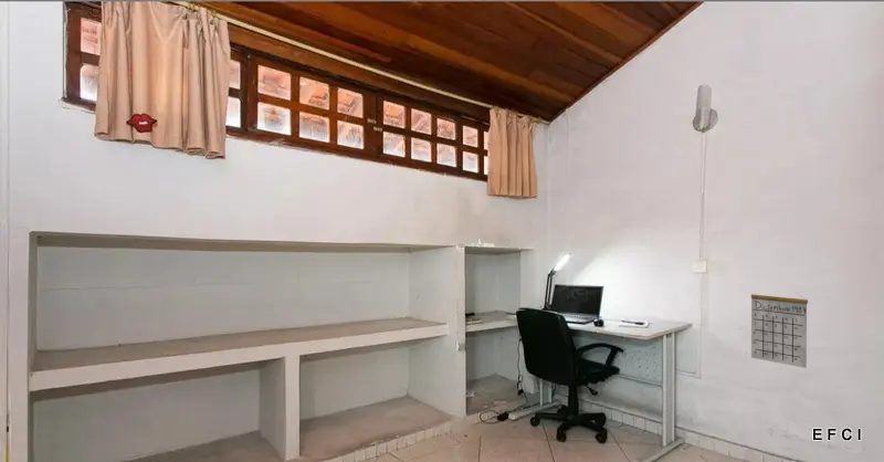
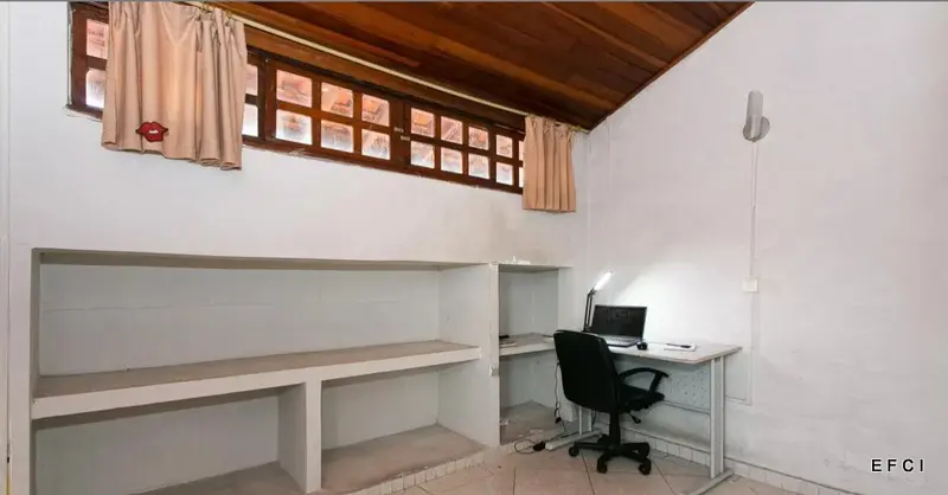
- calendar [750,292,809,369]
